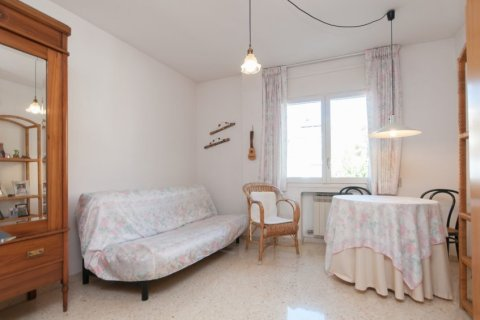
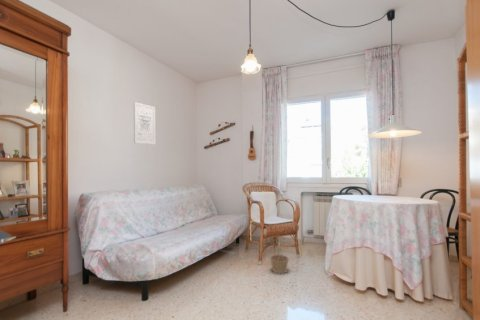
+ basket [269,242,290,274]
+ wall art [133,101,156,145]
